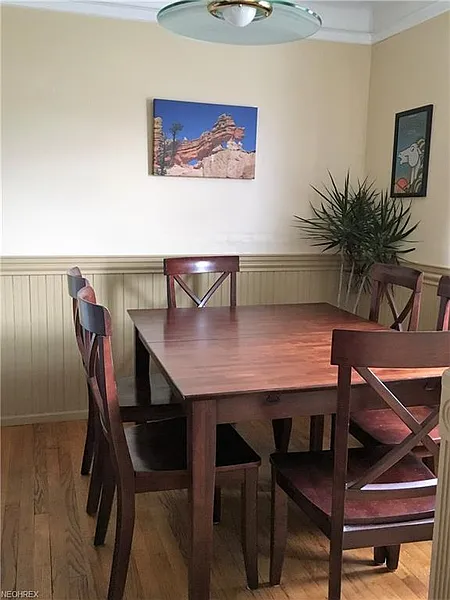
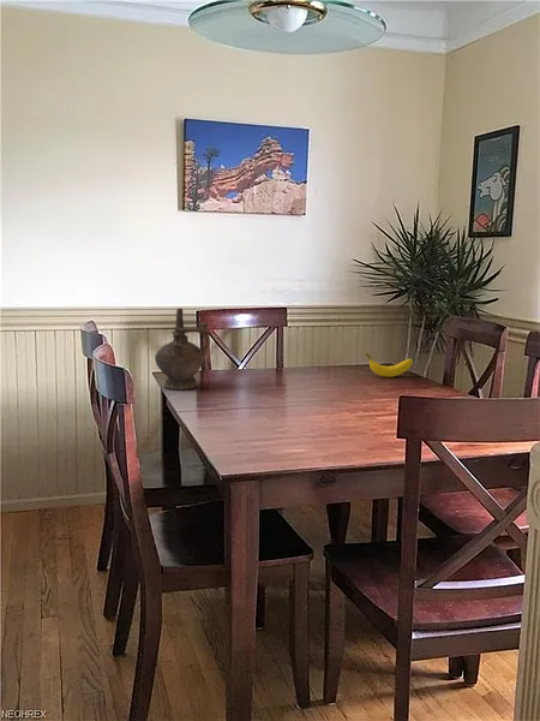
+ ceremonial vessel [154,308,211,391]
+ banana [365,351,414,379]
